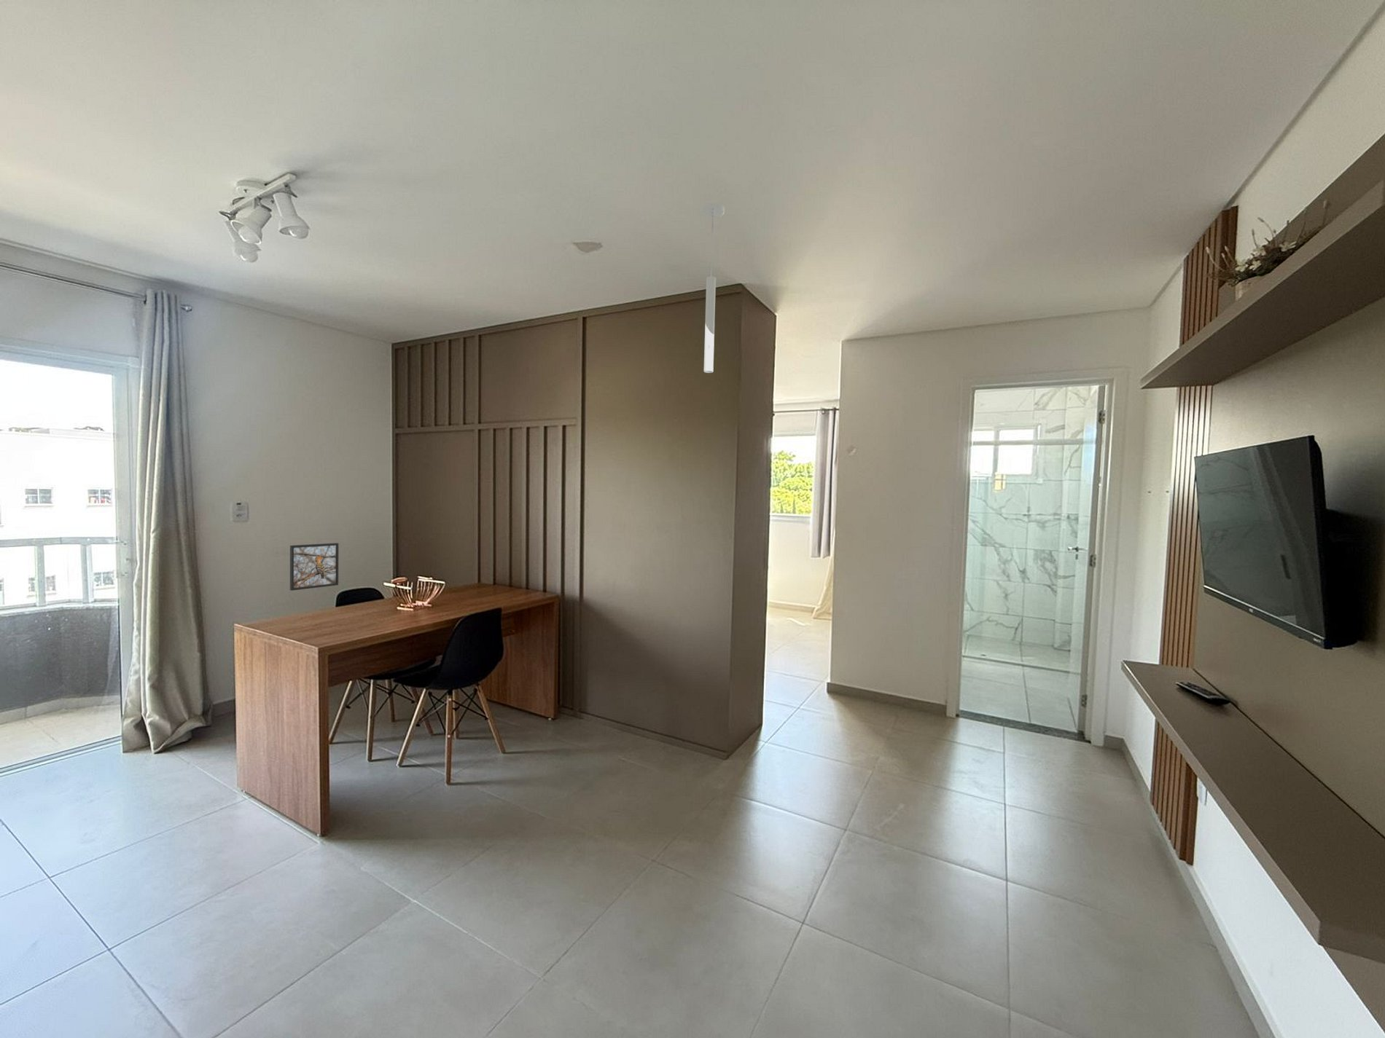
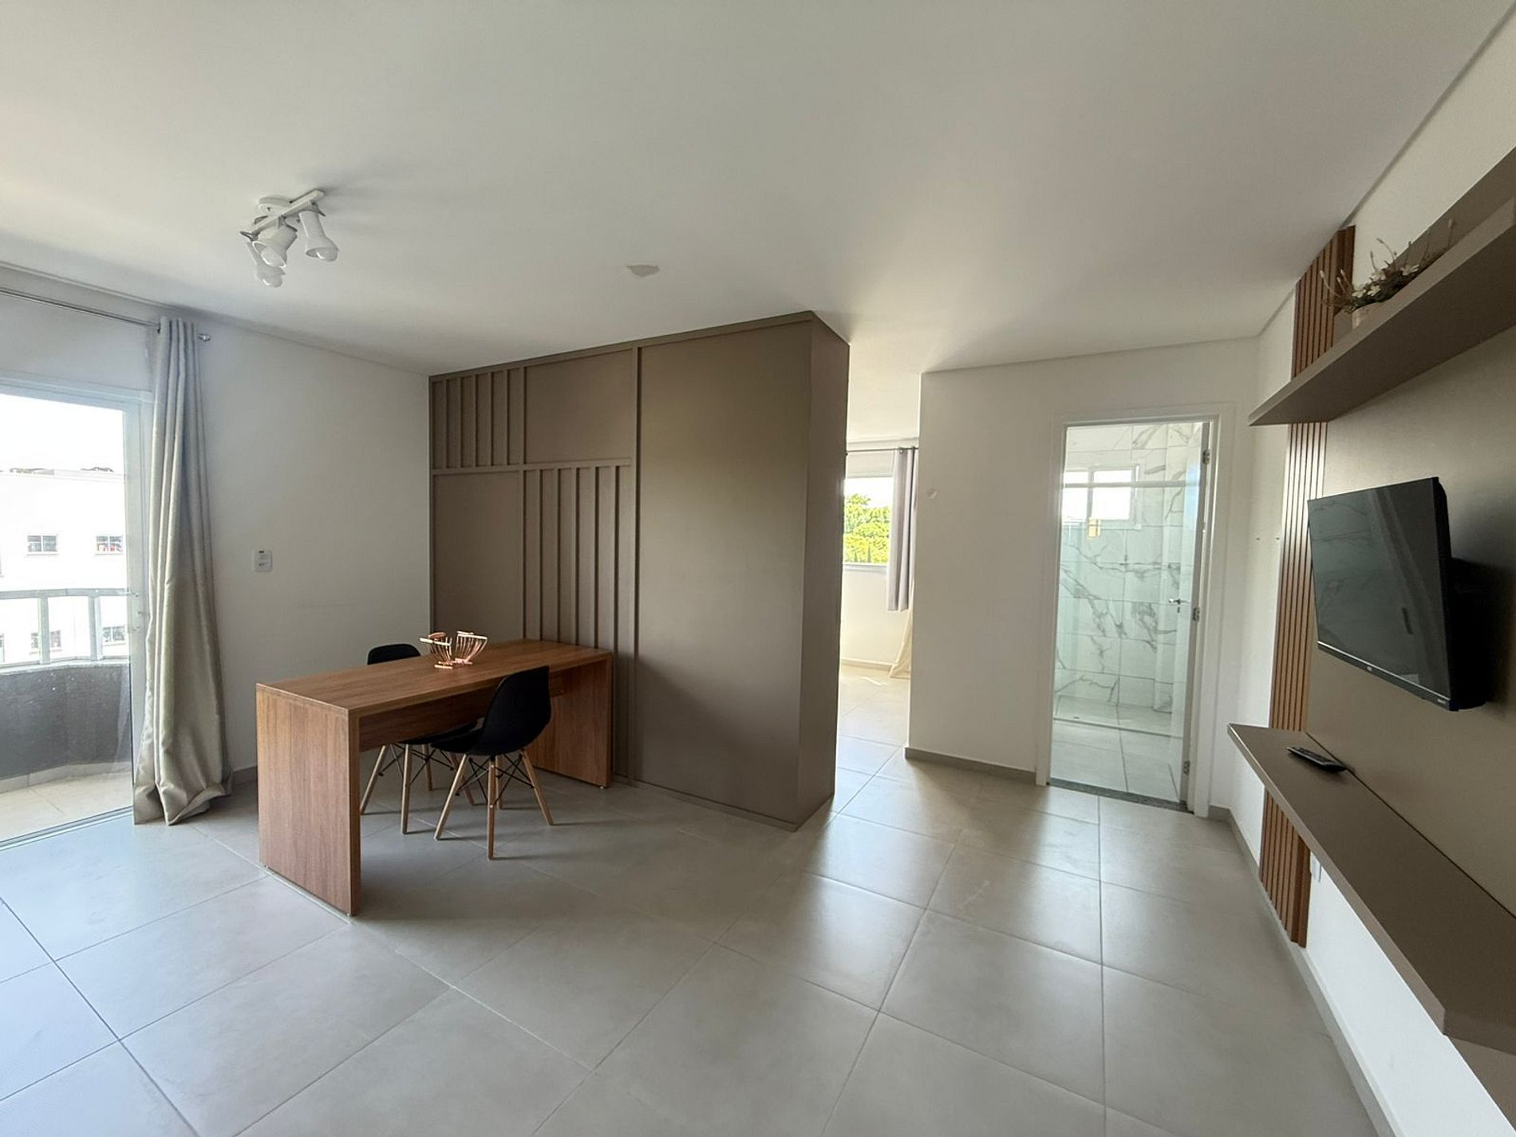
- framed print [289,542,339,591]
- ceiling light [700,202,725,374]
